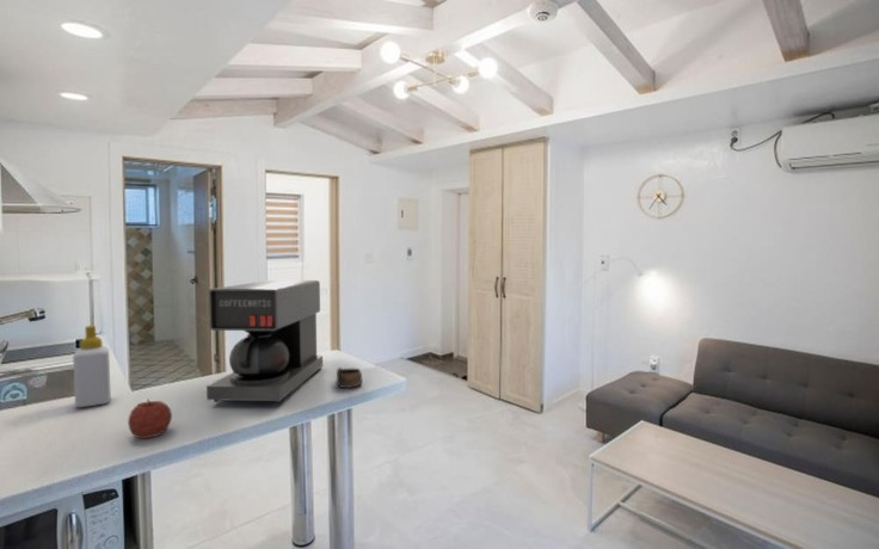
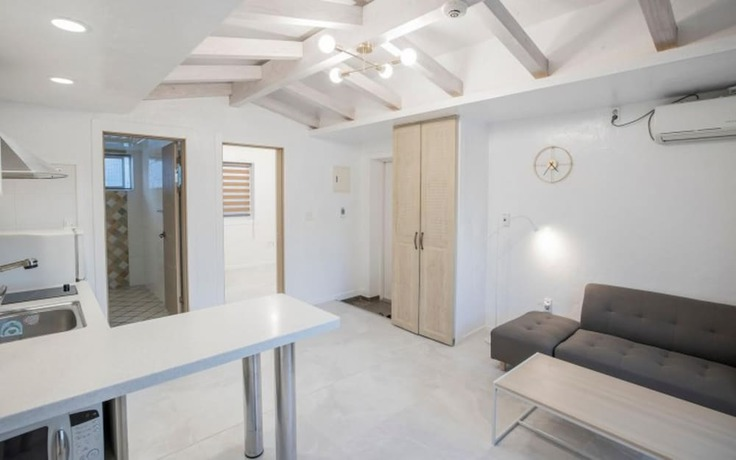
- soap bottle [72,323,112,408]
- fruit [127,397,173,440]
- cup [336,366,363,389]
- coffee maker [205,279,324,405]
